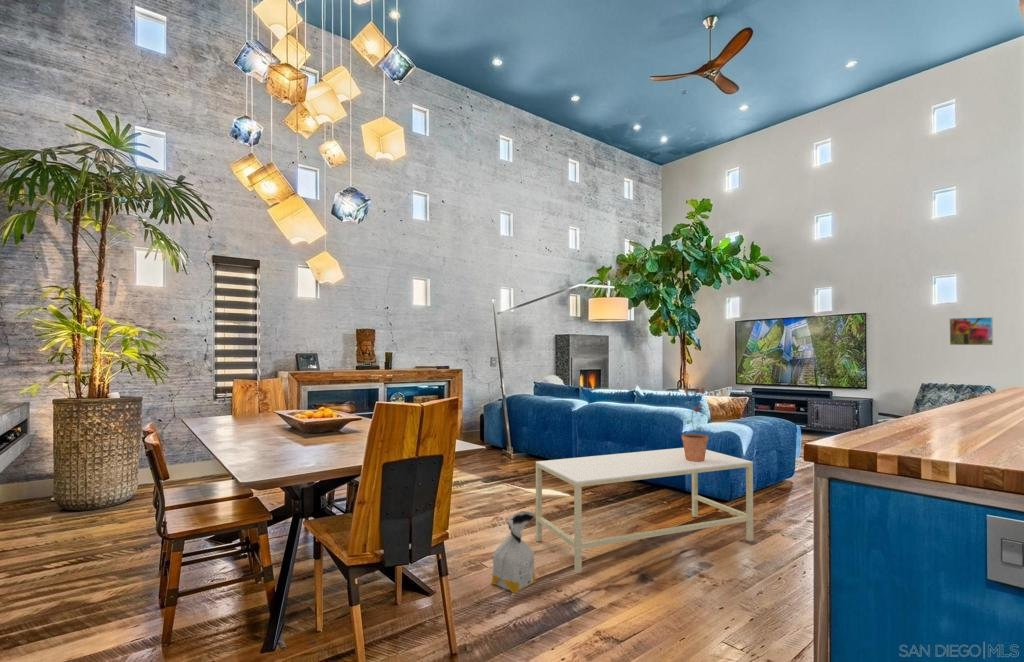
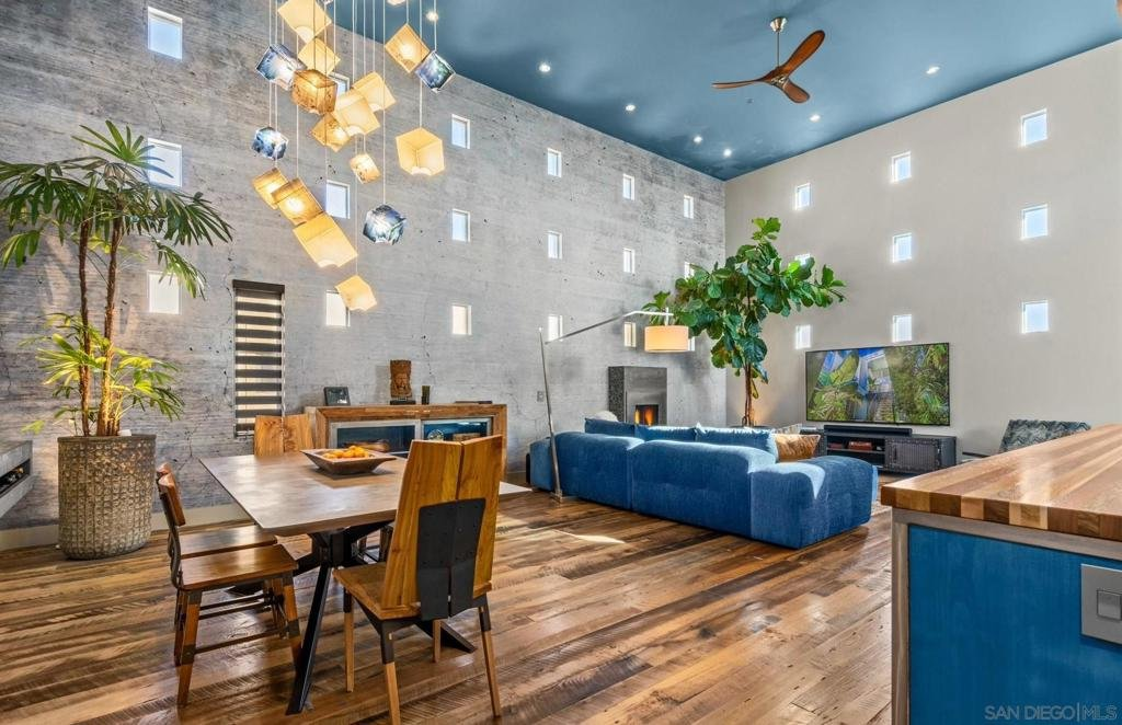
- coffee table [535,447,754,574]
- potted plant [681,386,720,462]
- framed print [948,316,994,346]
- bag [490,510,538,594]
